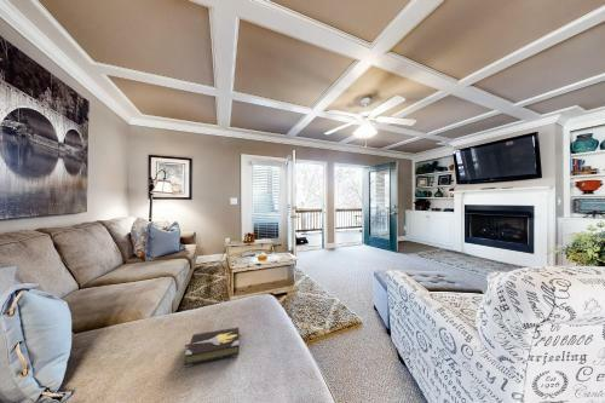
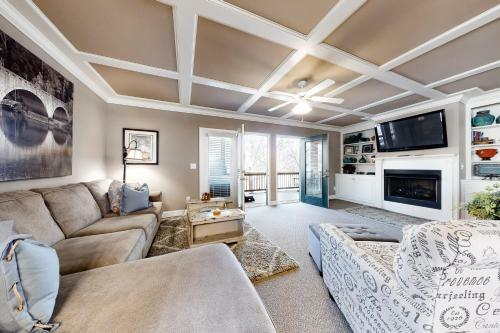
- hardback book [183,326,242,368]
